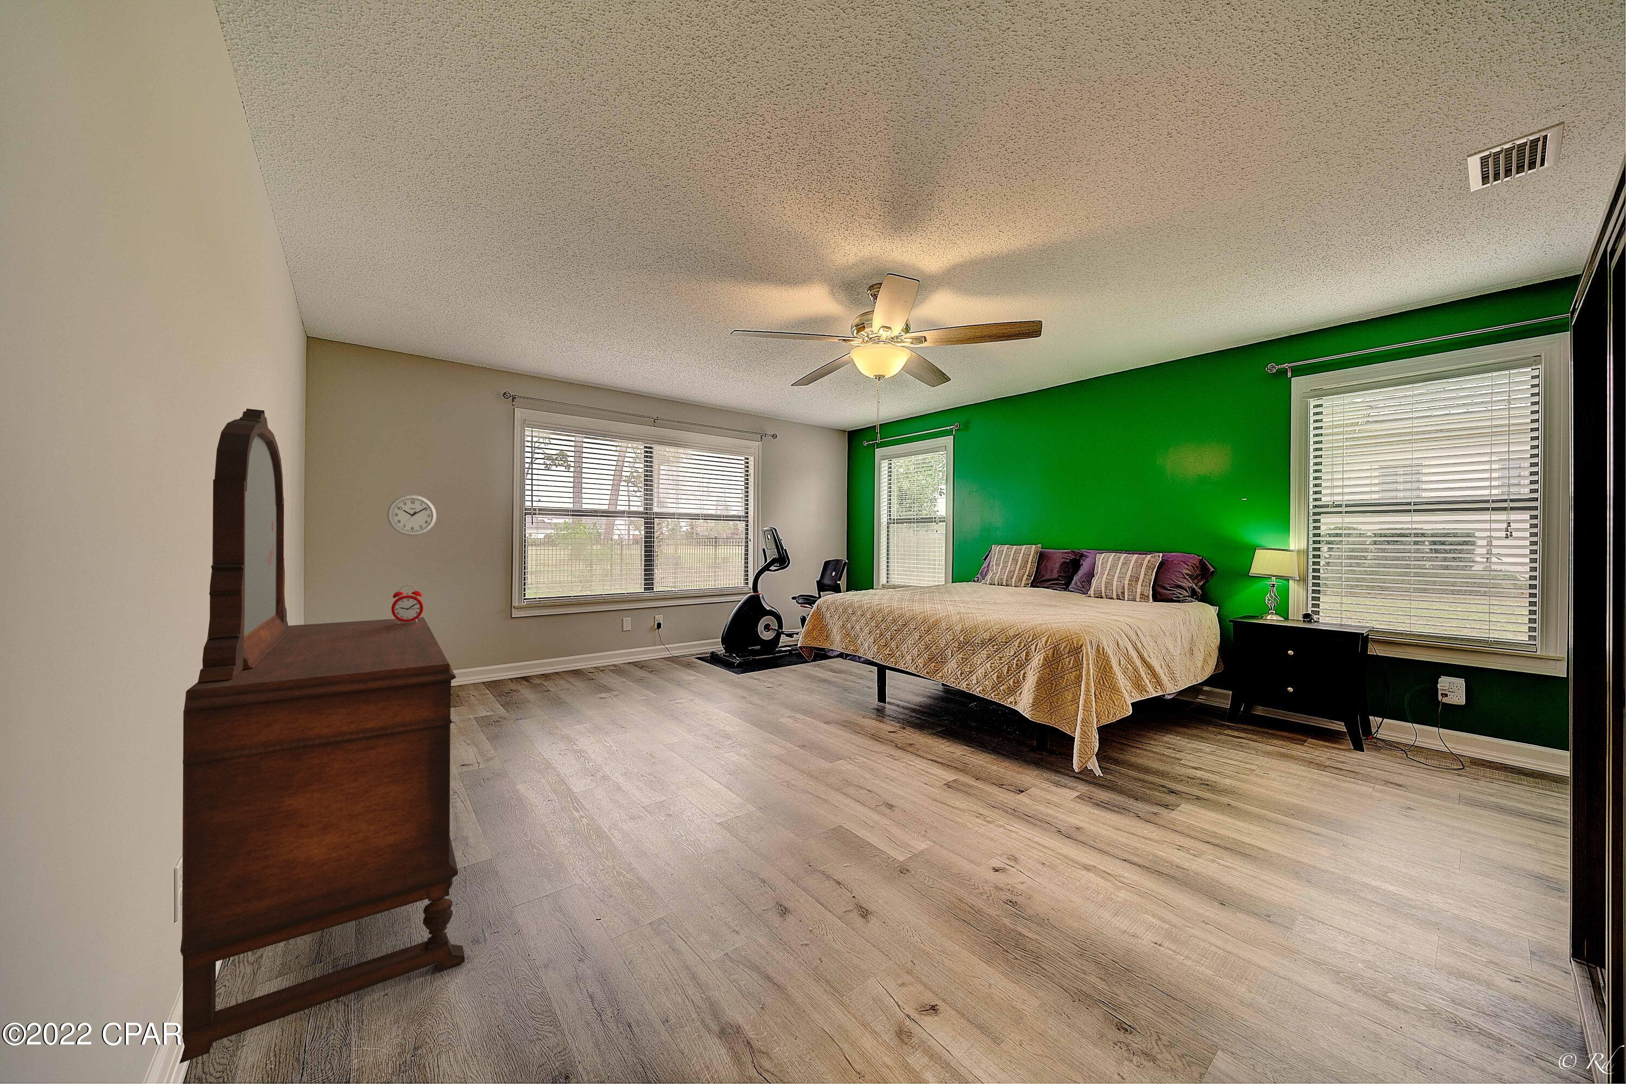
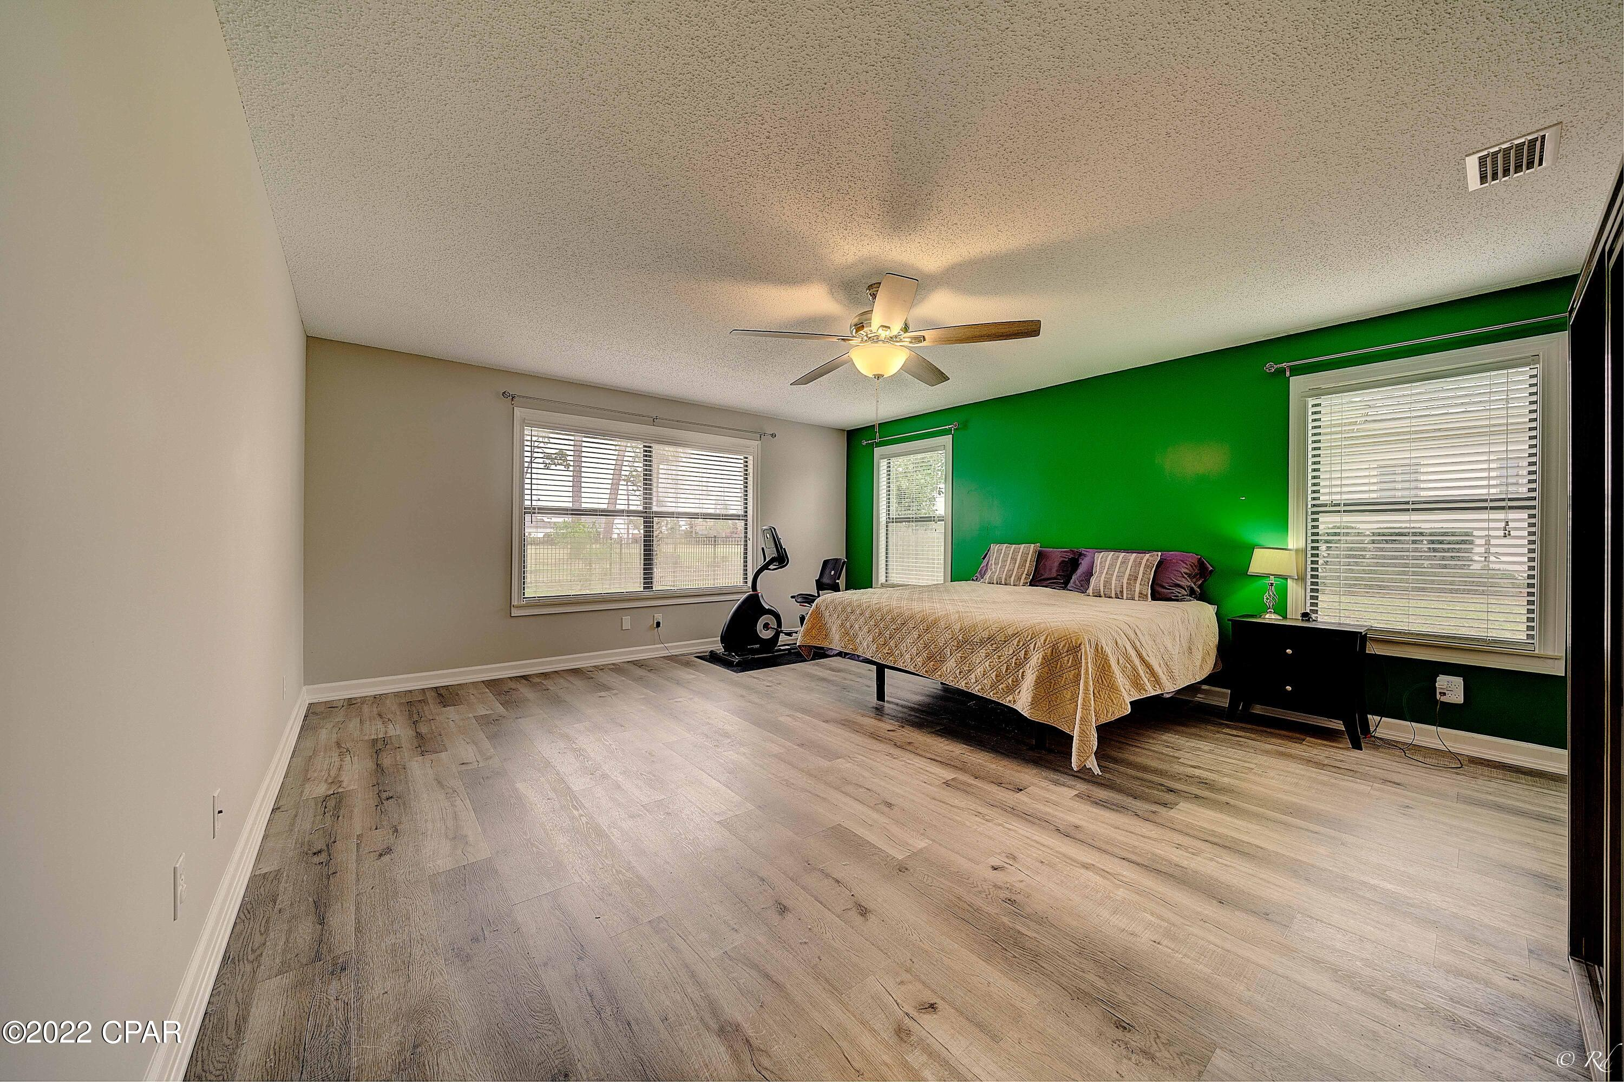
- wall clock [386,495,437,536]
- alarm clock [391,584,423,624]
- dresser [180,408,466,1063]
